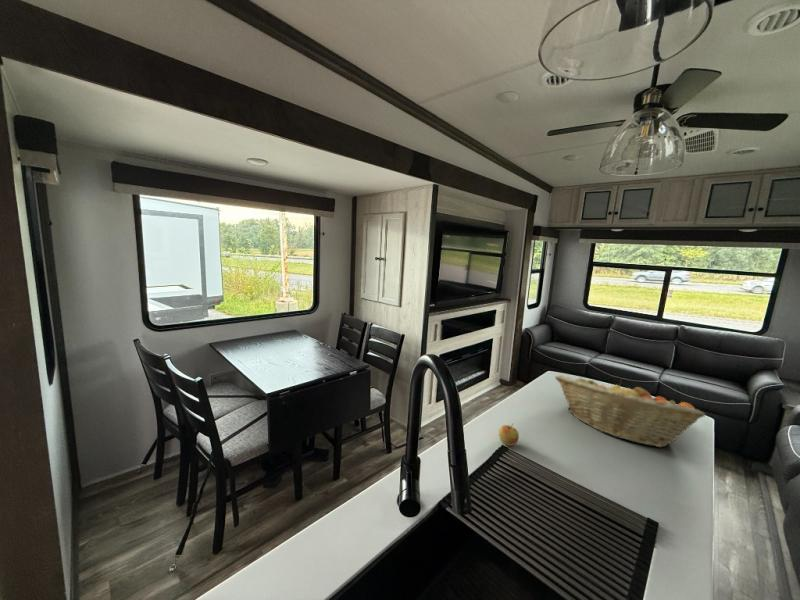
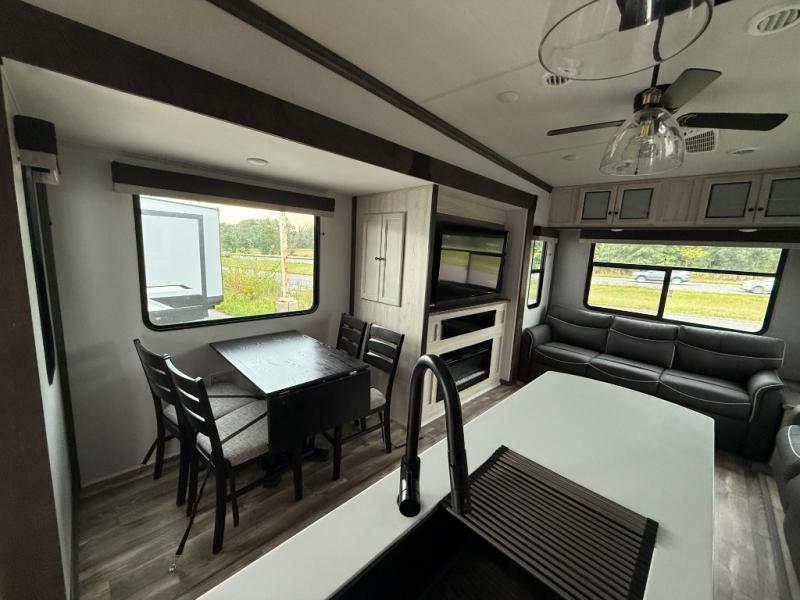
- apple [498,423,520,447]
- fruit basket [554,374,706,448]
